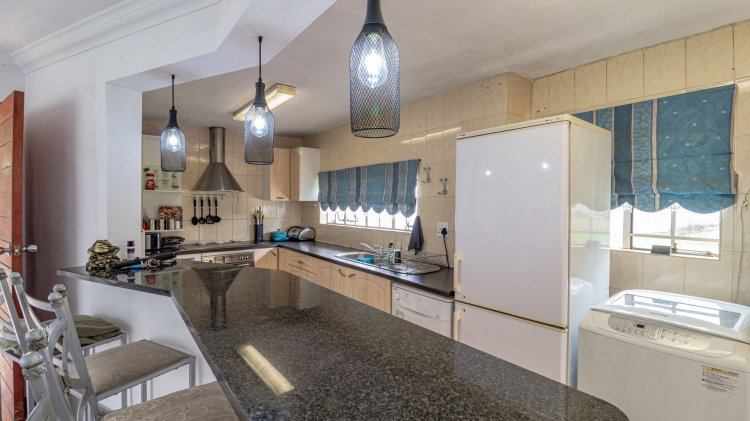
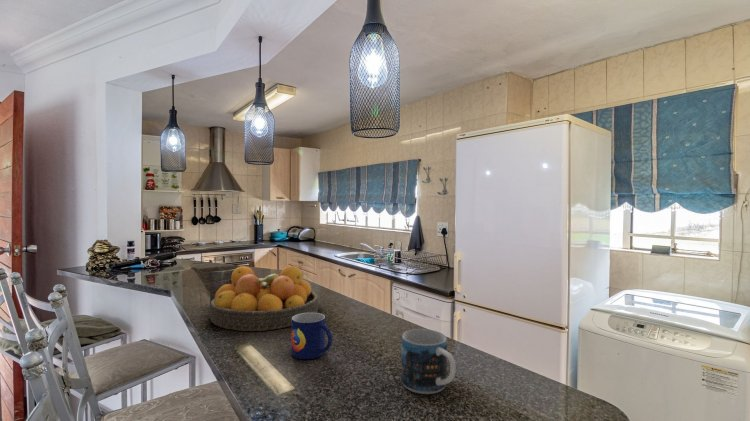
+ mug [400,328,456,395]
+ fruit bowl [209,265,320,332]
+ mug [290,312,333,360]
